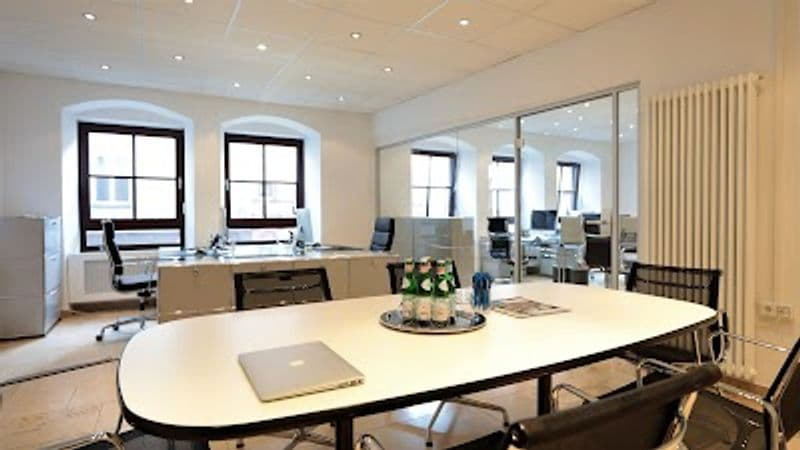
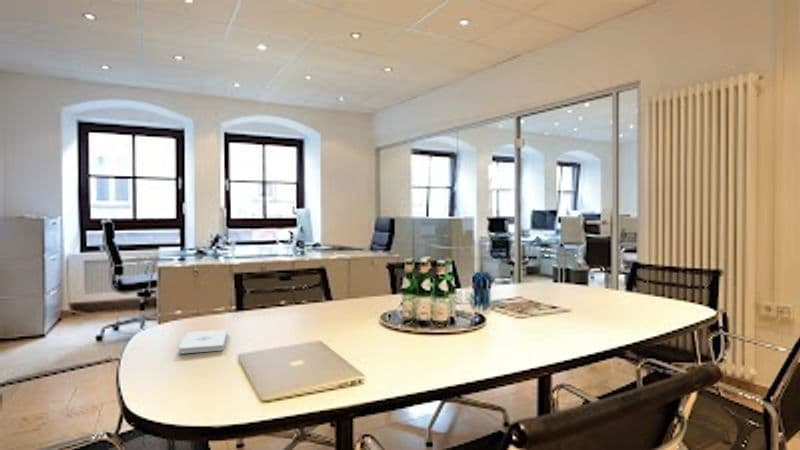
+ notepad [178,329,228,355]
